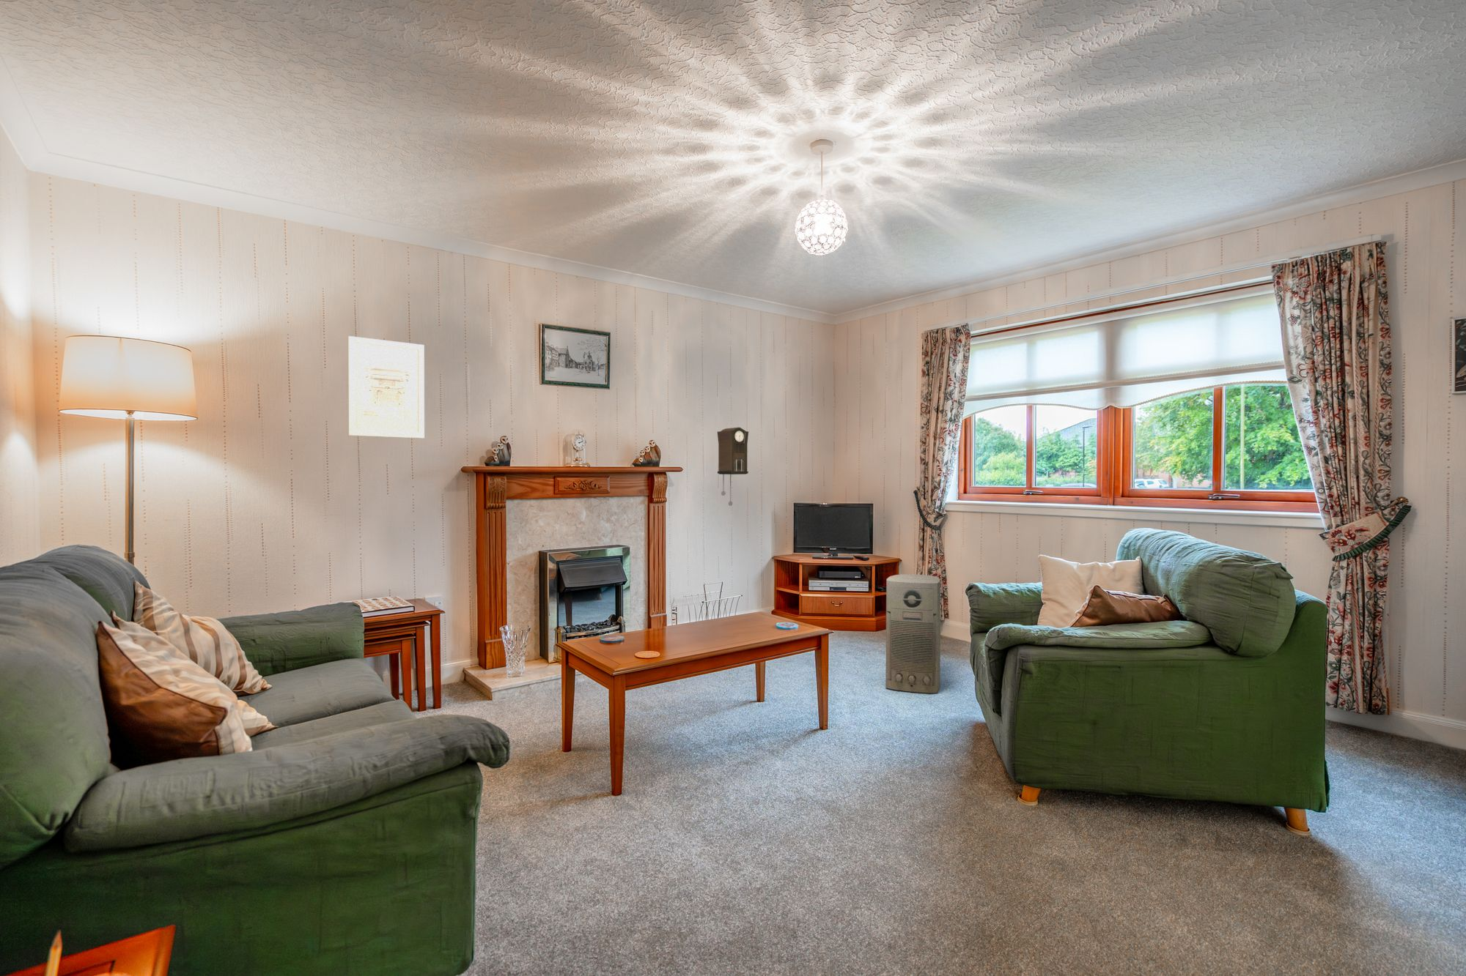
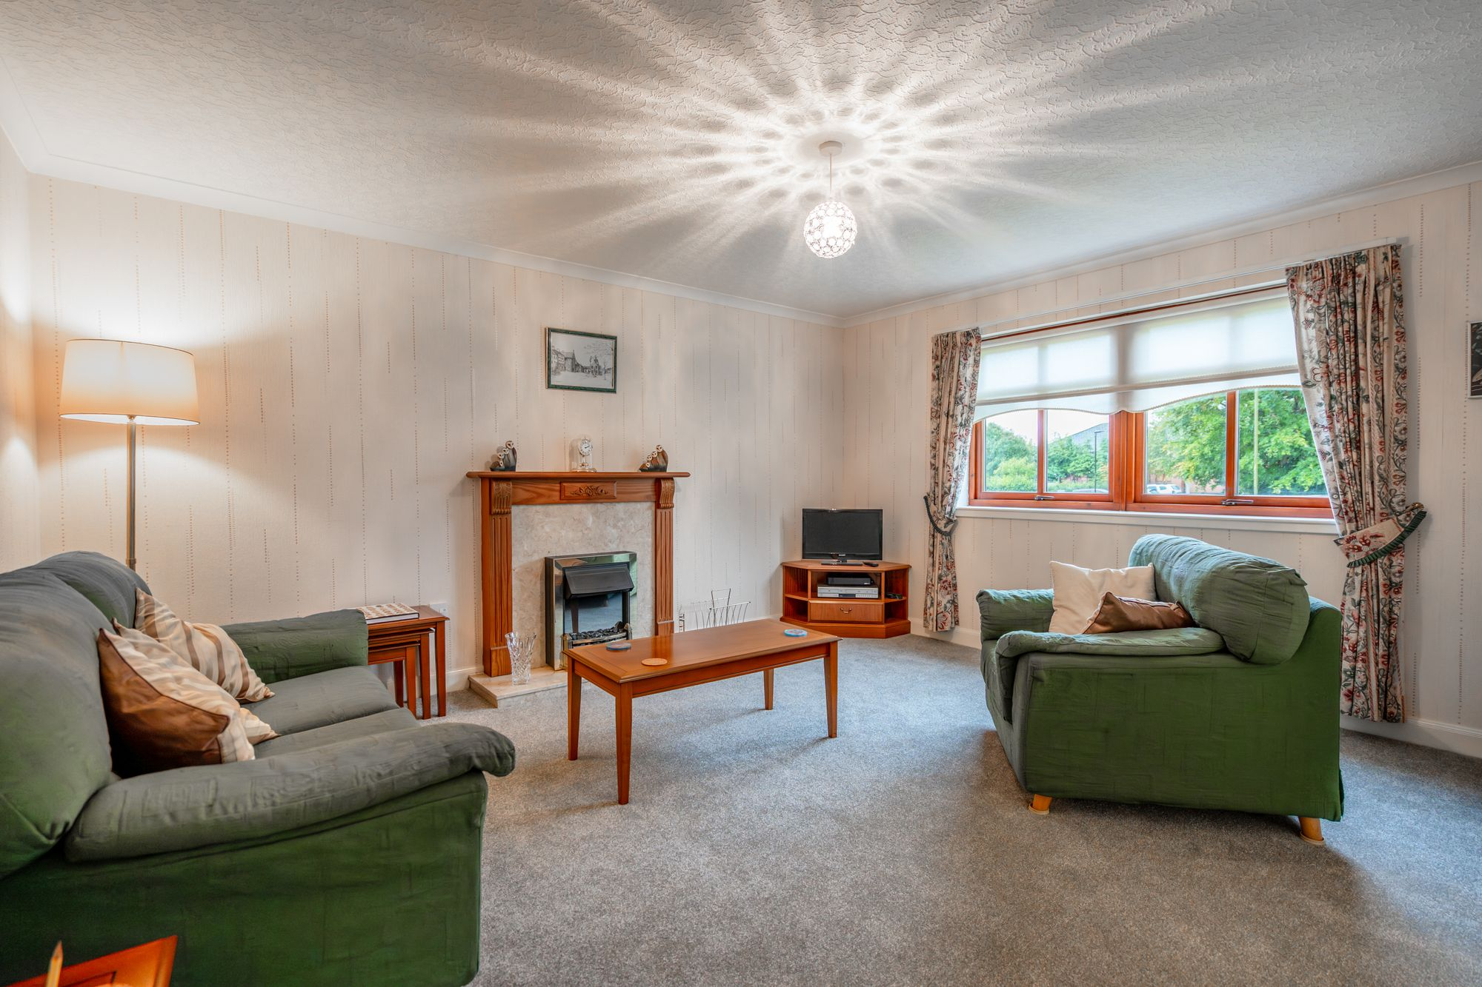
- wall art [348,335,425,439]
- air purifier [885,573,941,694]
- pendulum clock [717,427,749,507]
